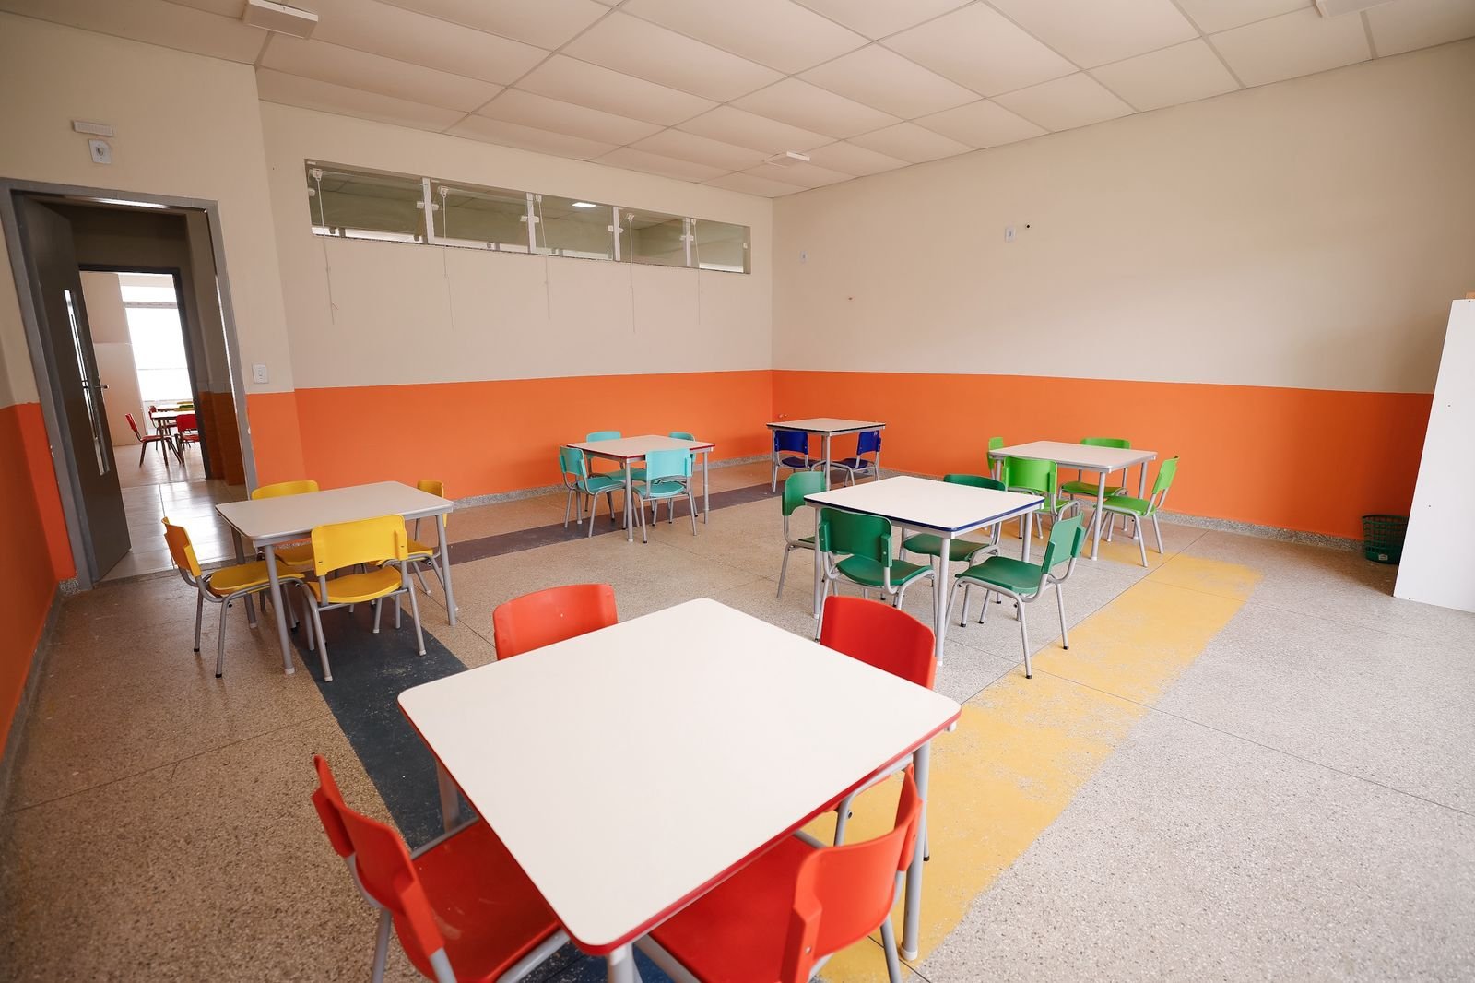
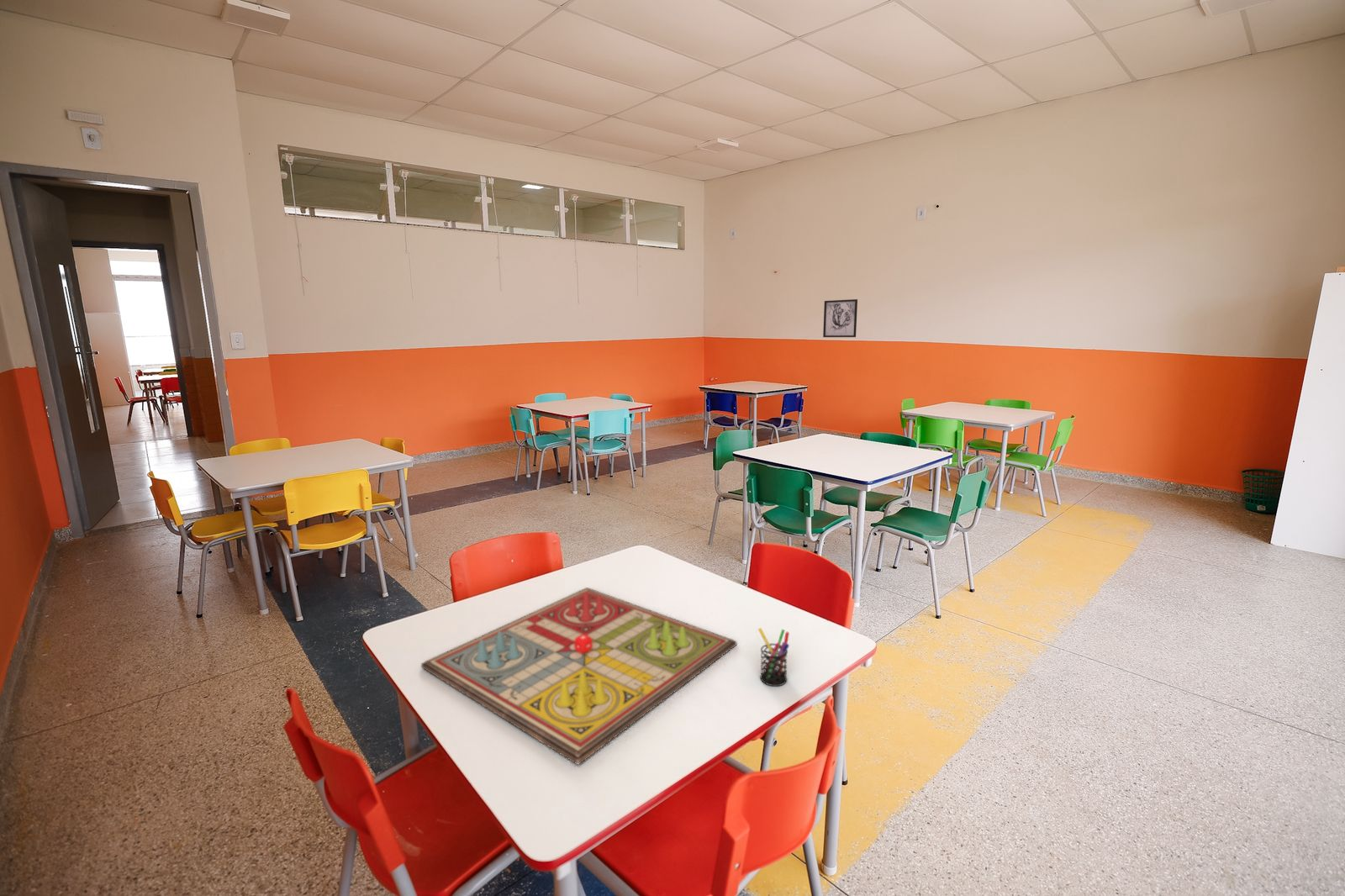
+ pen holder [757,627,790,687]
+ wall art [822,298,858,338]
+ gameboard [420,587,738,766]
